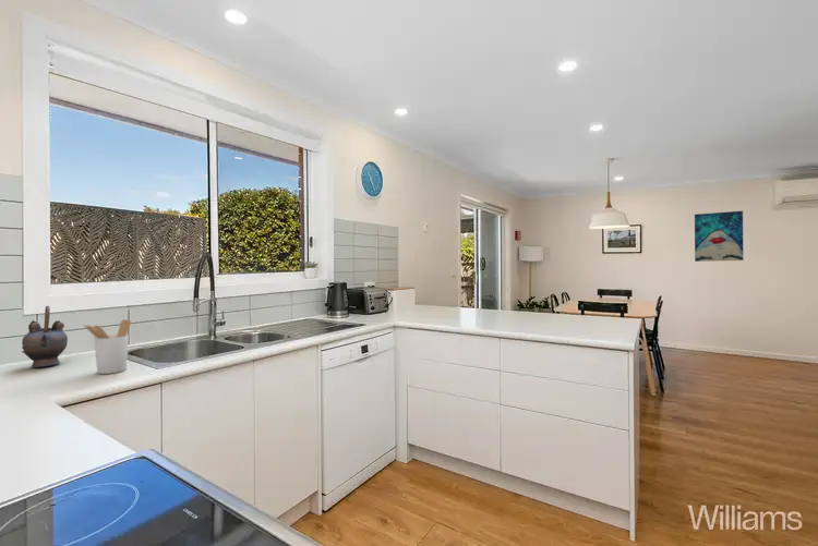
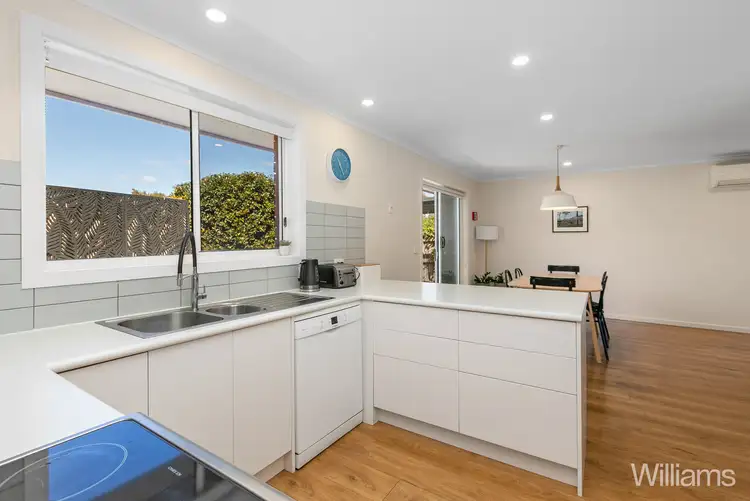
- utensil holder [82,318,132,375]
- teapot [21,305,69,368]
- wall art [694,210,744,263]
